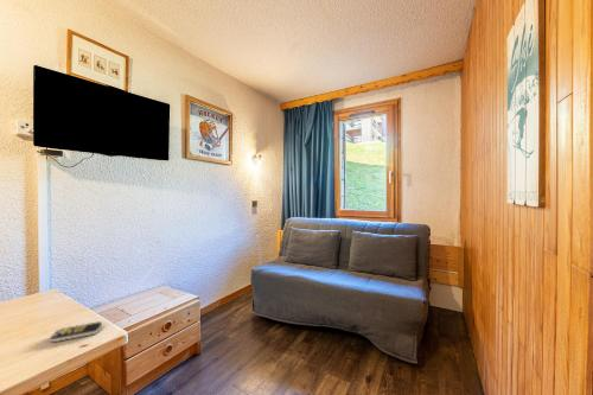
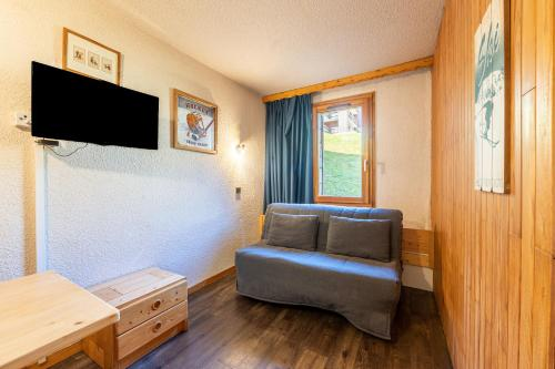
- remote control [50,320,103,343]
